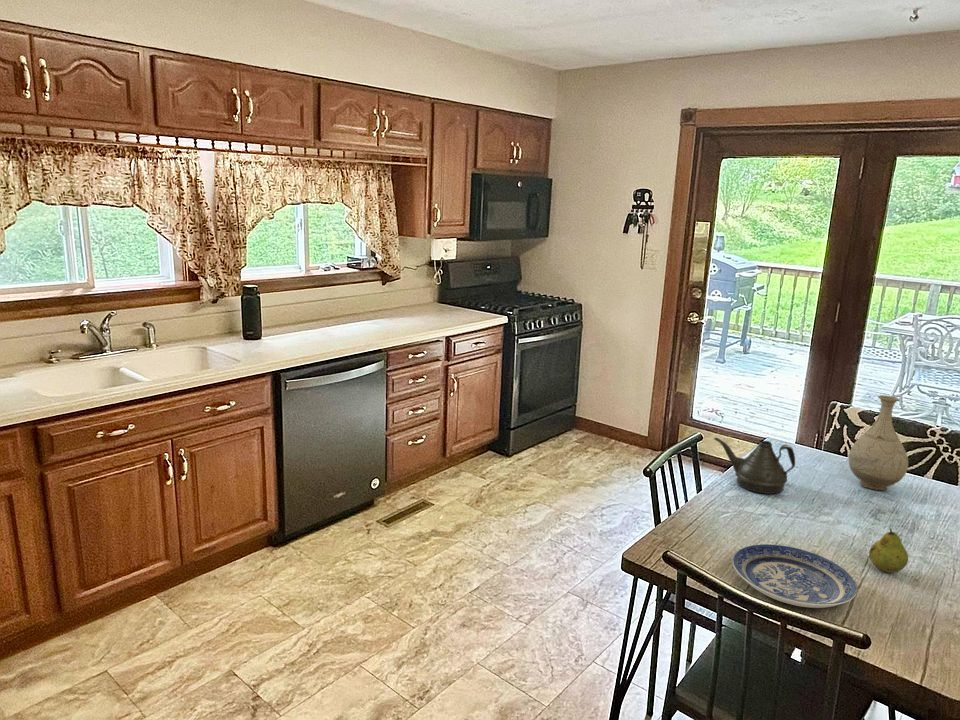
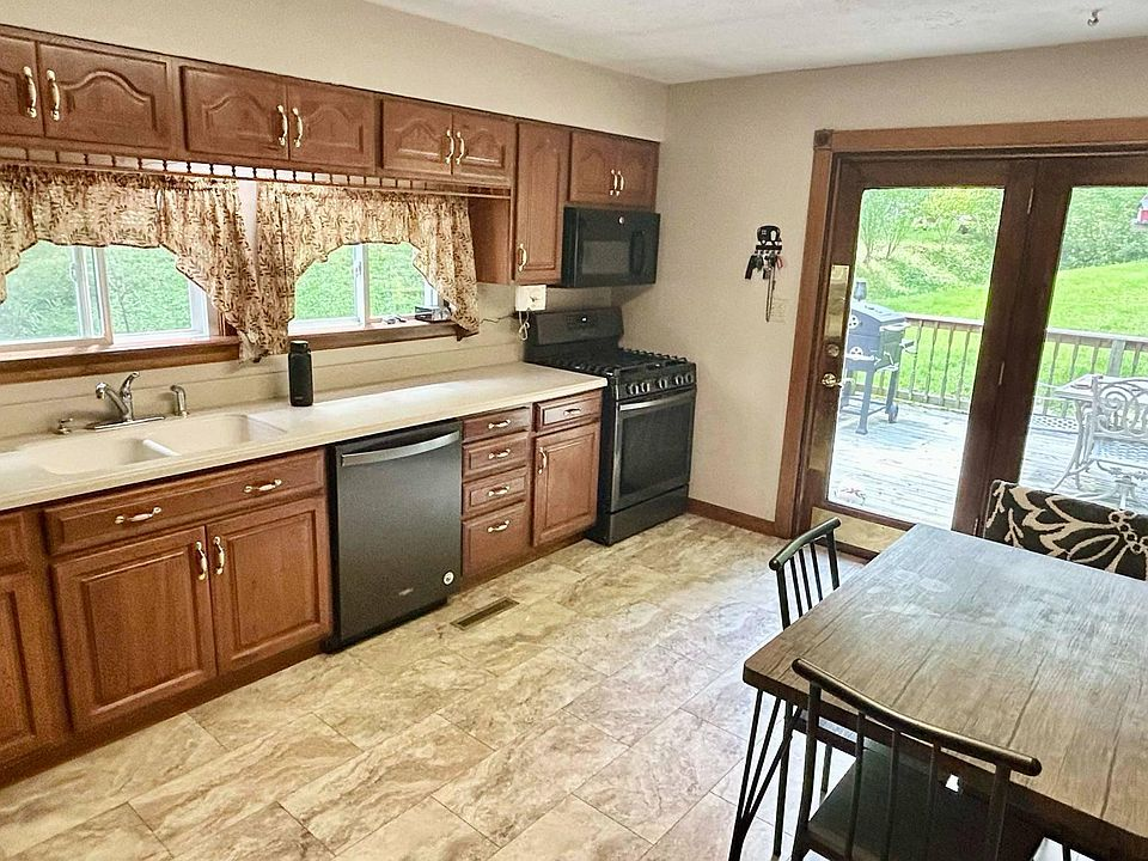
- plate [732,543,858,609]
- teapot [713,436,796,495]
- fruit [868,527,909,574]
- vase [847,394,909,491]
